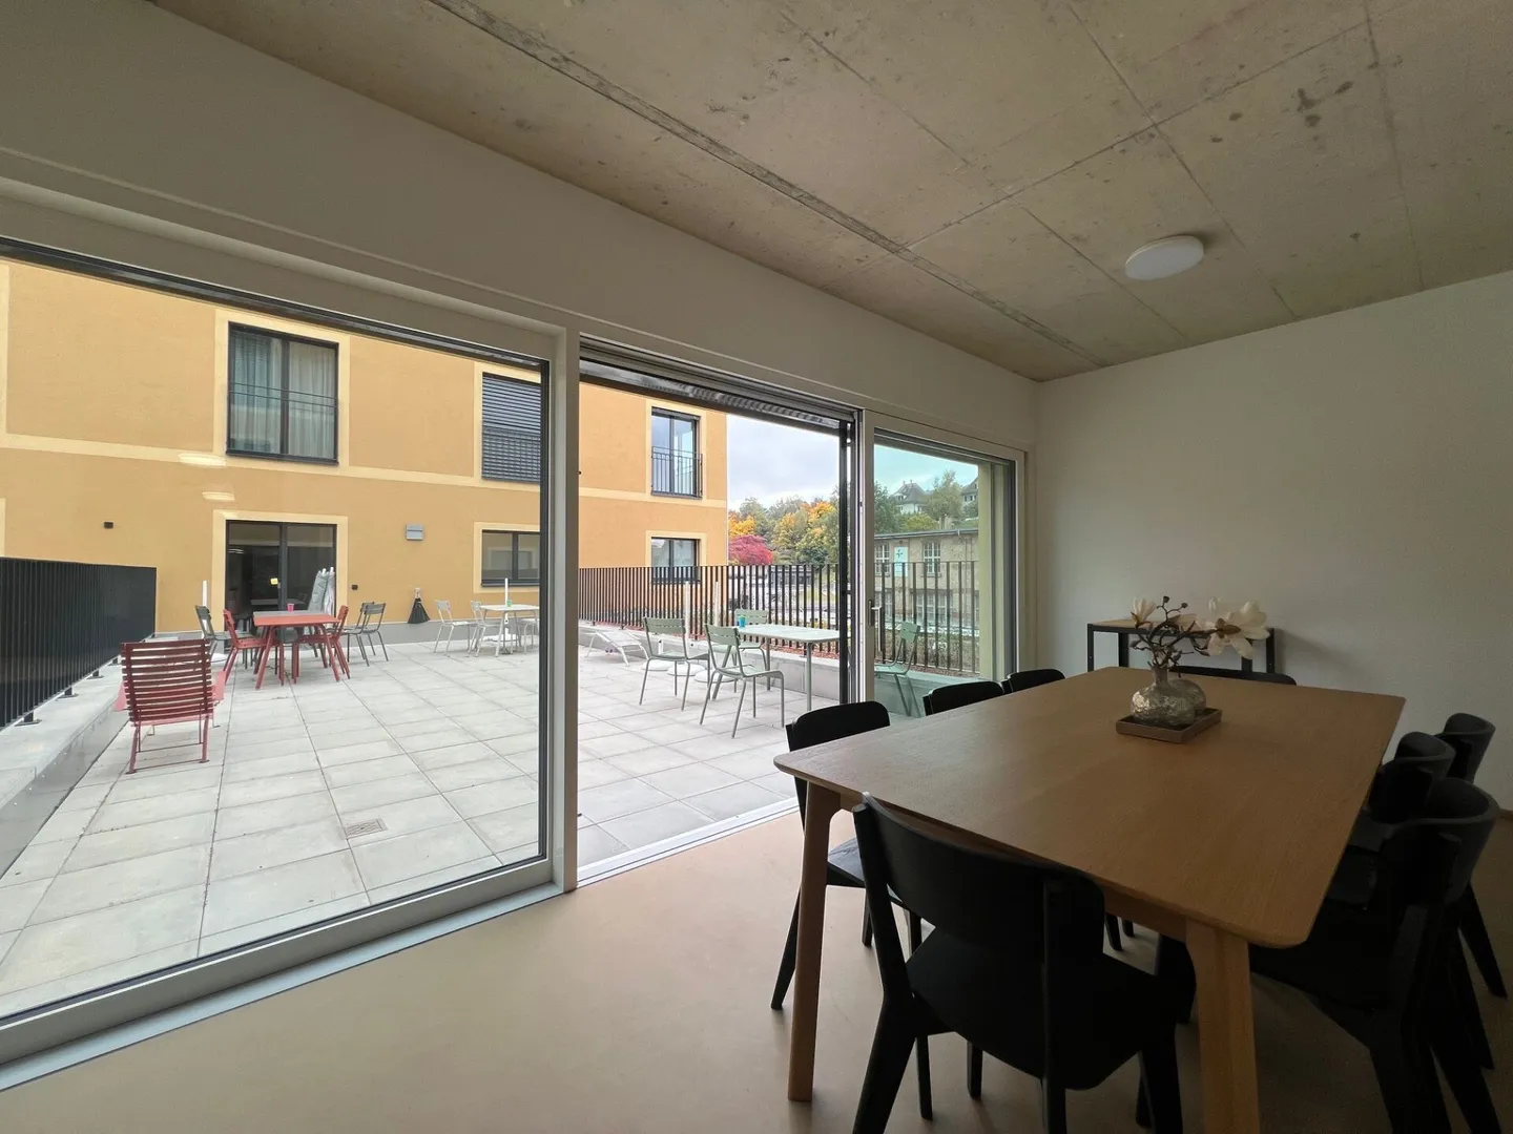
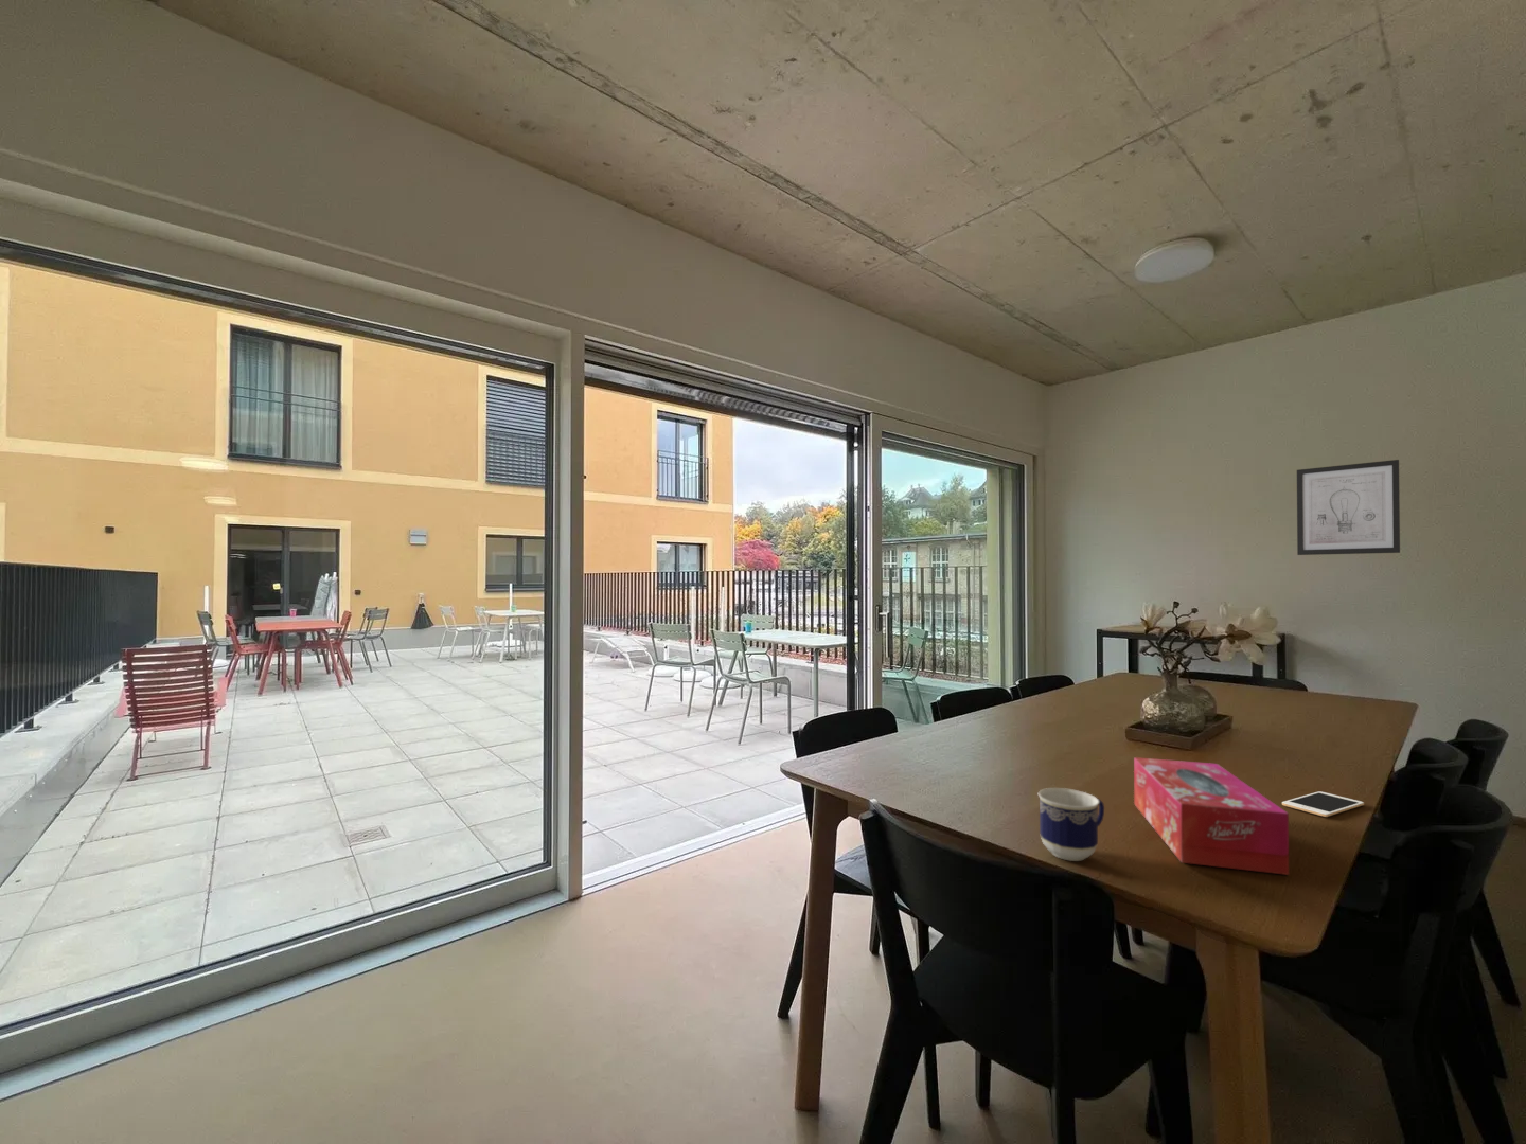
+ tissue box [1133,756,1289,876]
+ wall art [1296,459,1401,556]
+ cell phone [1281,791,1365,818]
+ cup [1037,787,1105,863]
